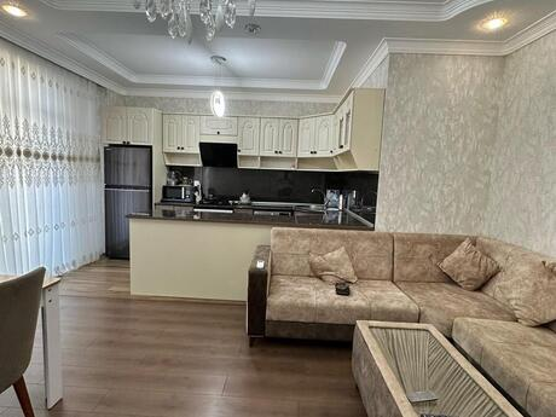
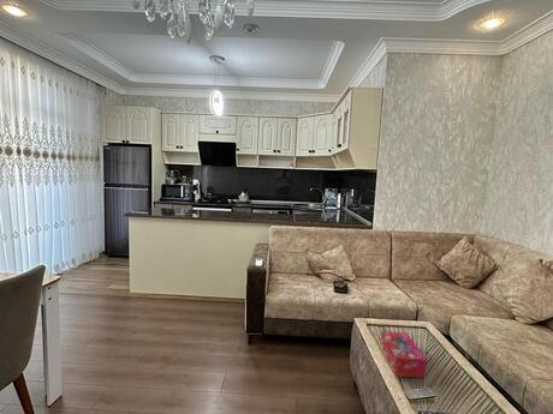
+ tissue box [380,330,428,379]
